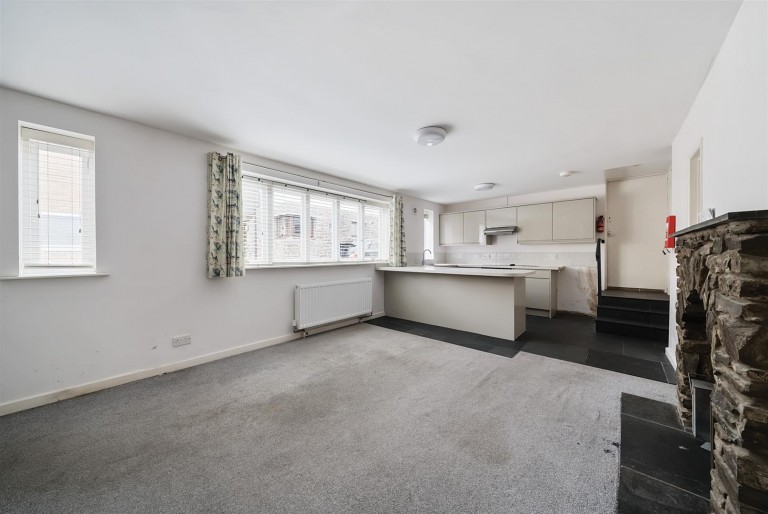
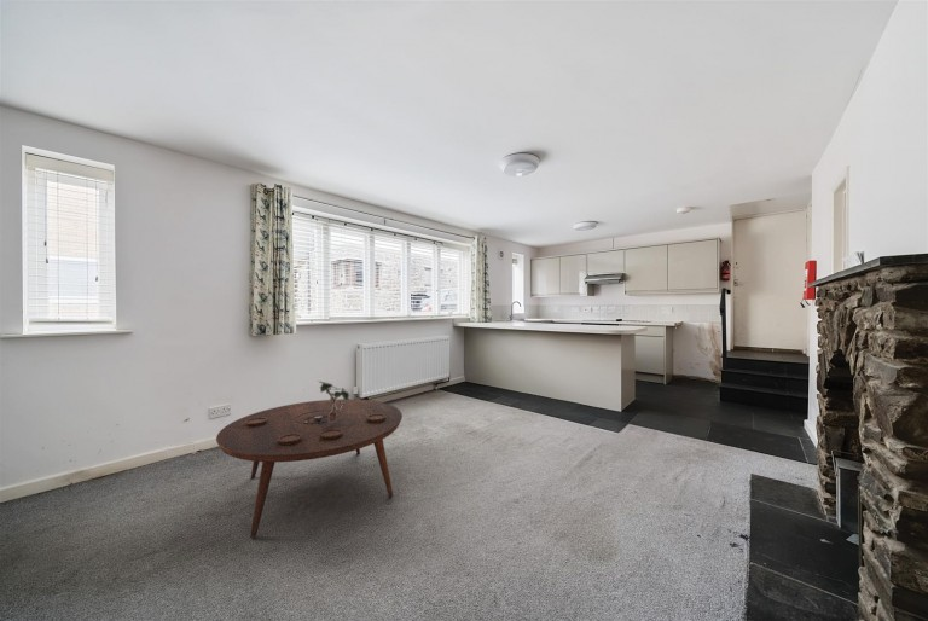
+ coffee table [215,397,404,539]
+ potted plant [317,379,352,423]
